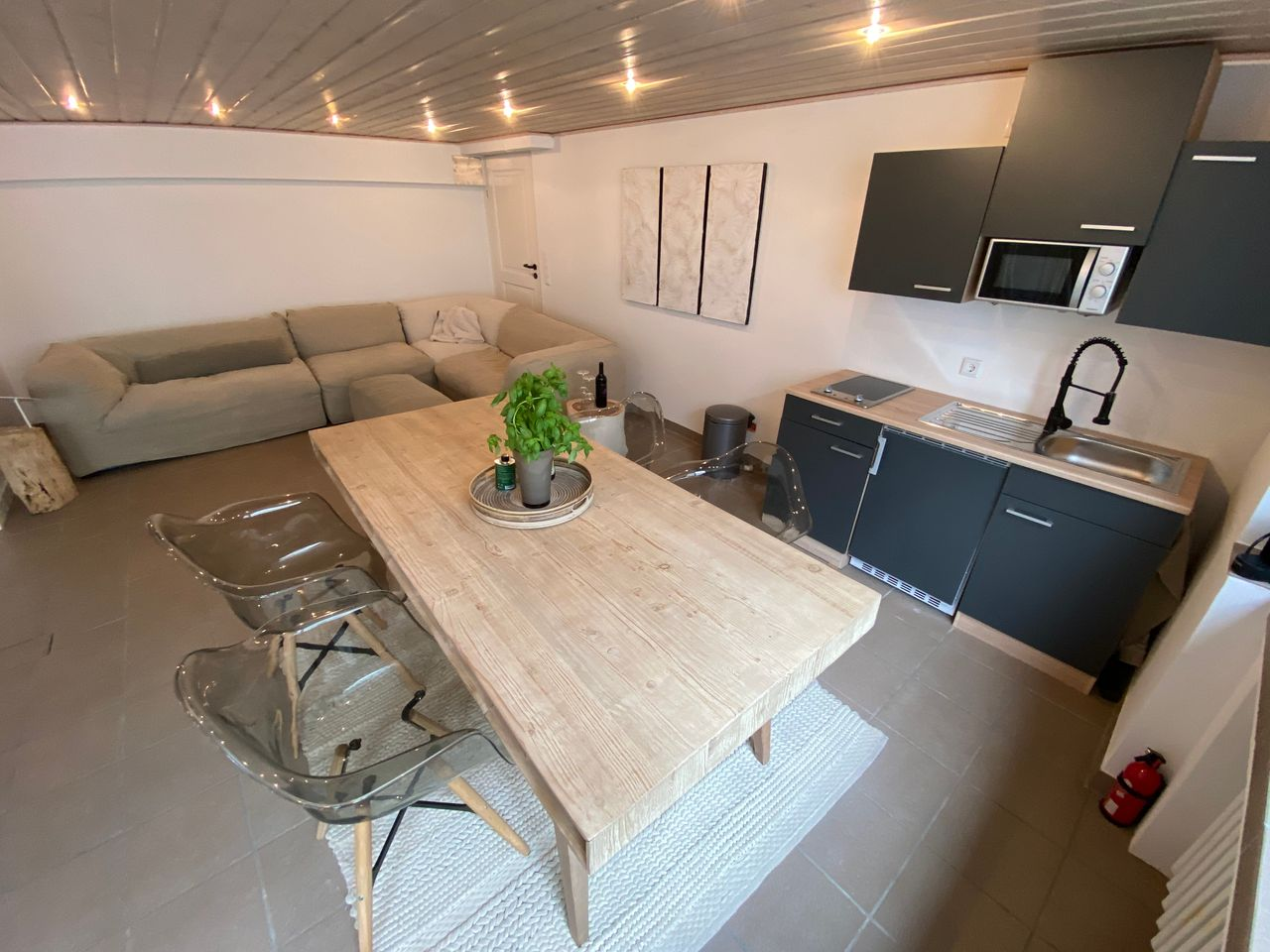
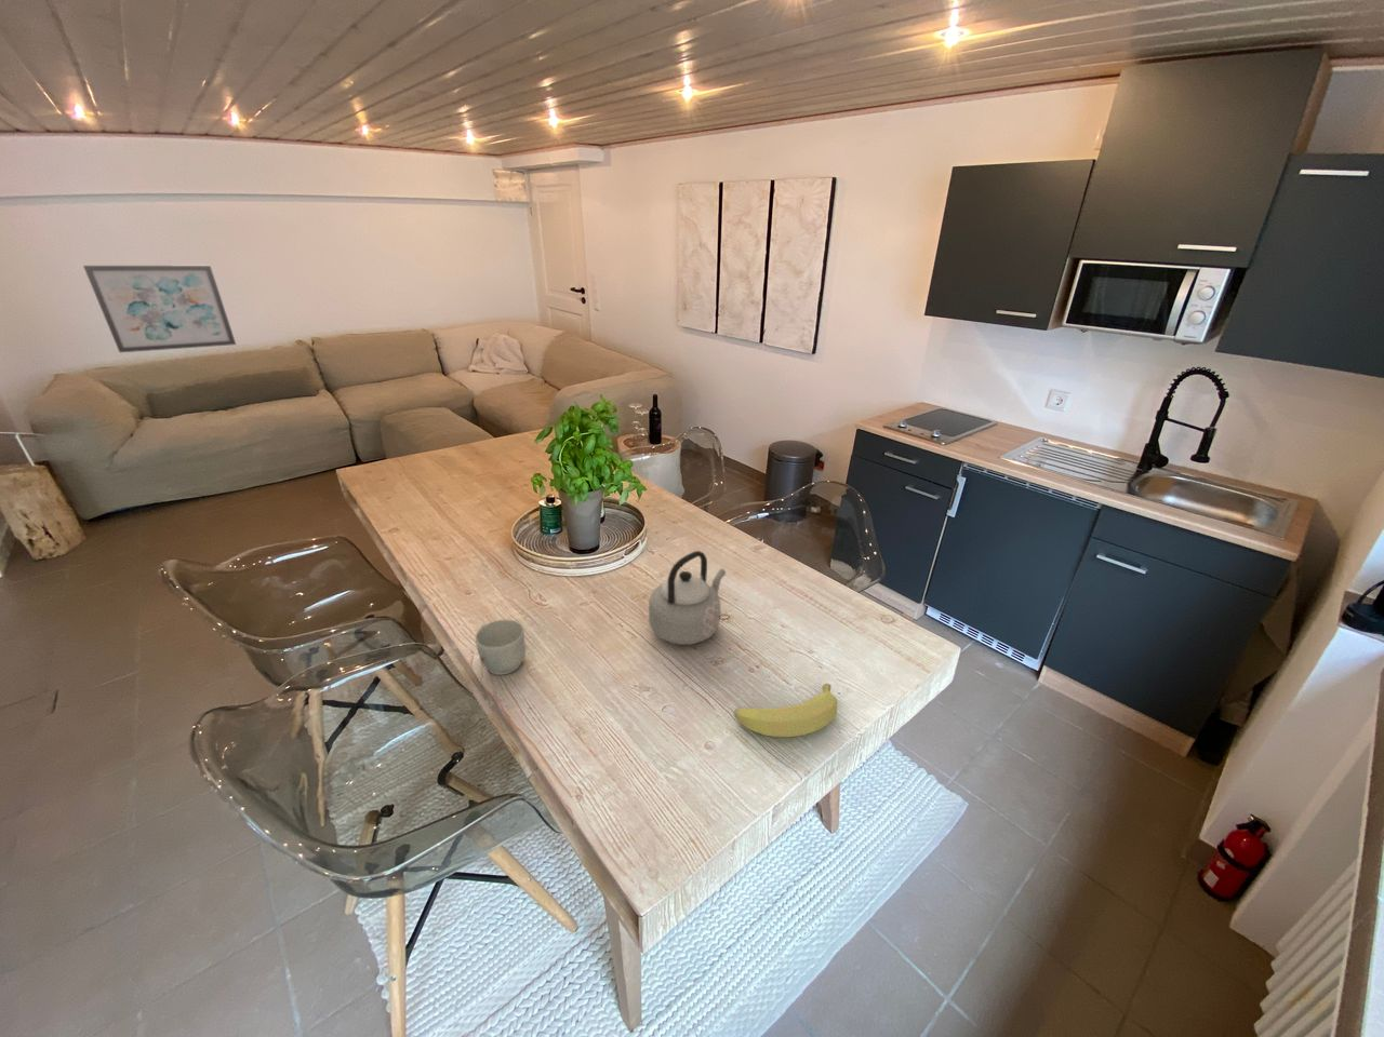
+ wall art [82,265,236,353]
+ mug [474,618,526,676]
+ banana [733,683,838,737]
+ teapot [647,550,727,646]
